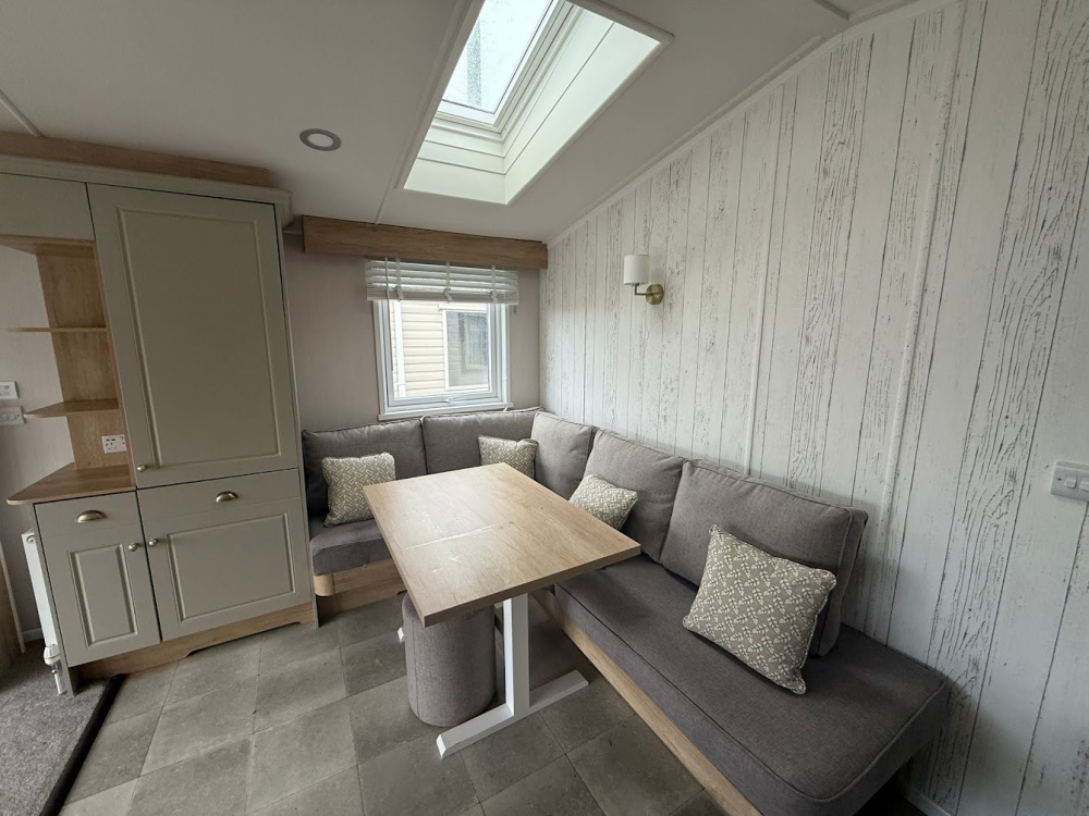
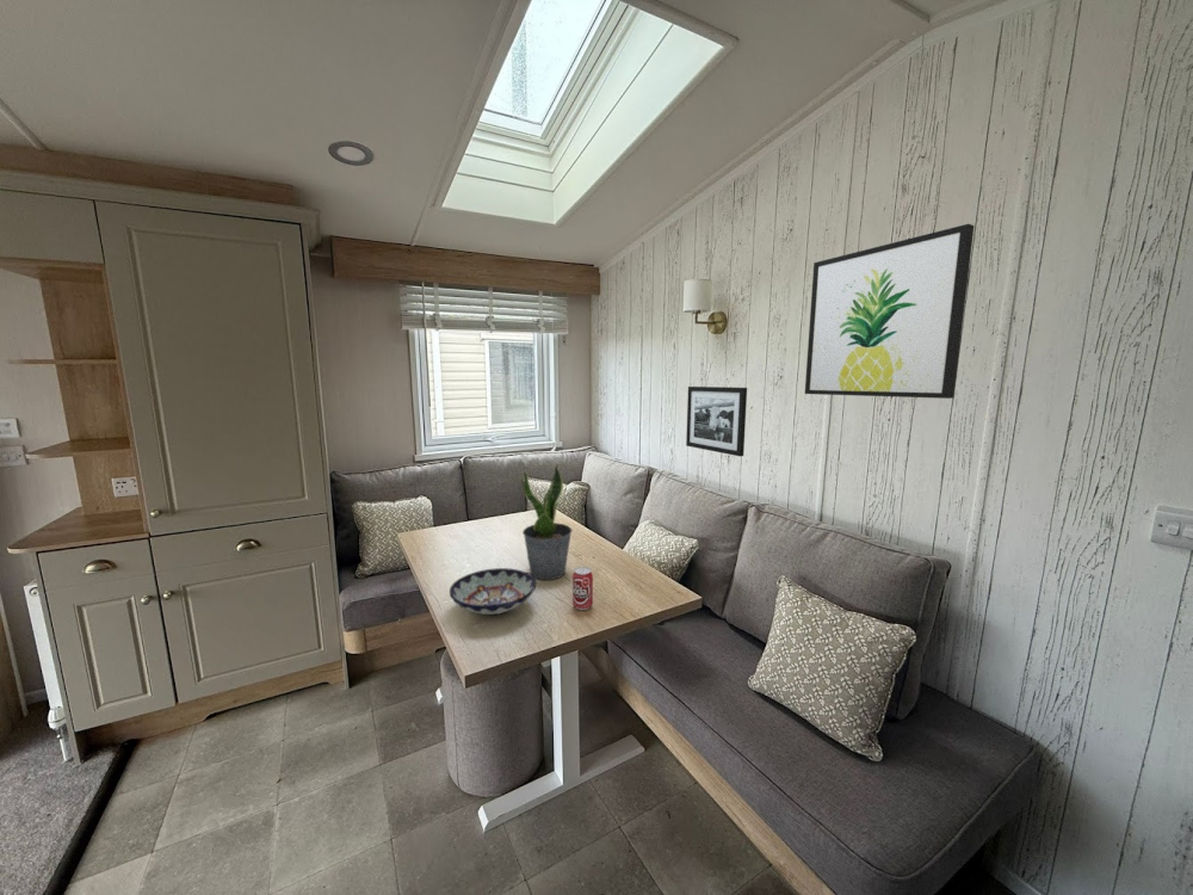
+ potted plant [521,463,573,581]
+ bowl [449,567,537,617]
+ beverage can [571,566,594,611]
+ picture frame [685,385,748,457]
+ wall art [804,223,975,400]
